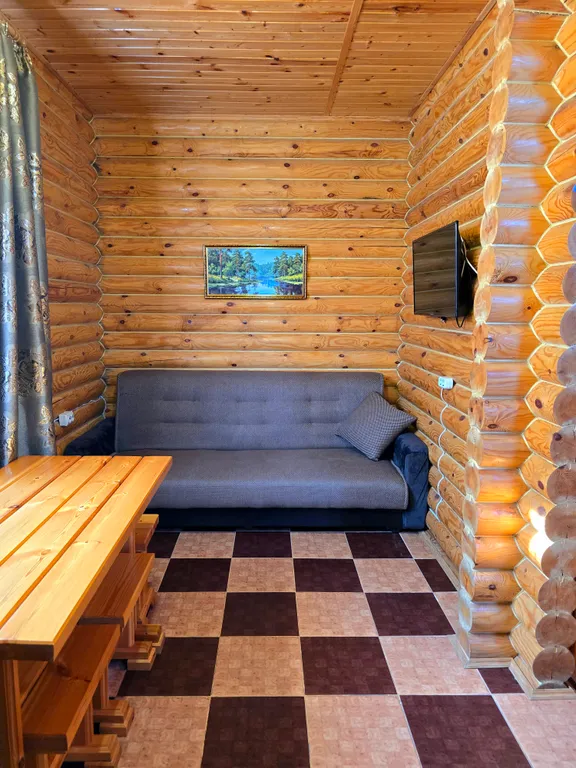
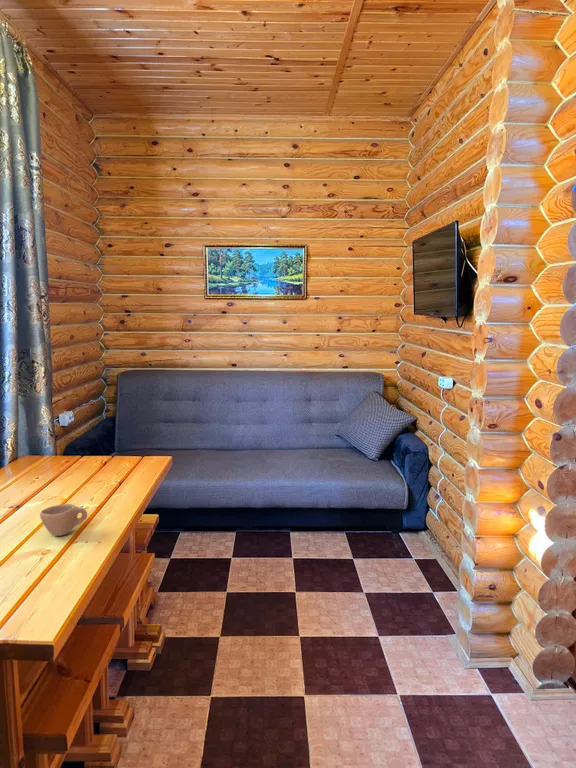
+ cup [39,503,88,537]
